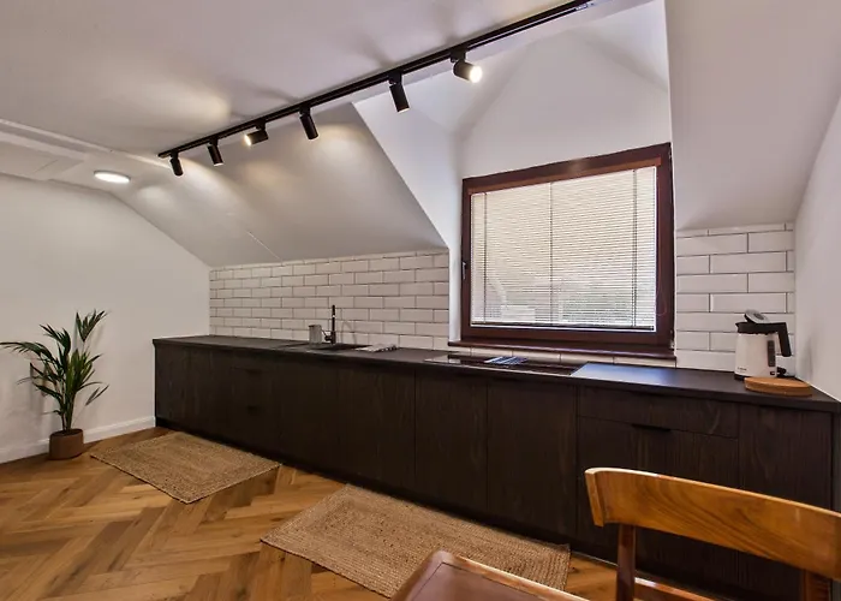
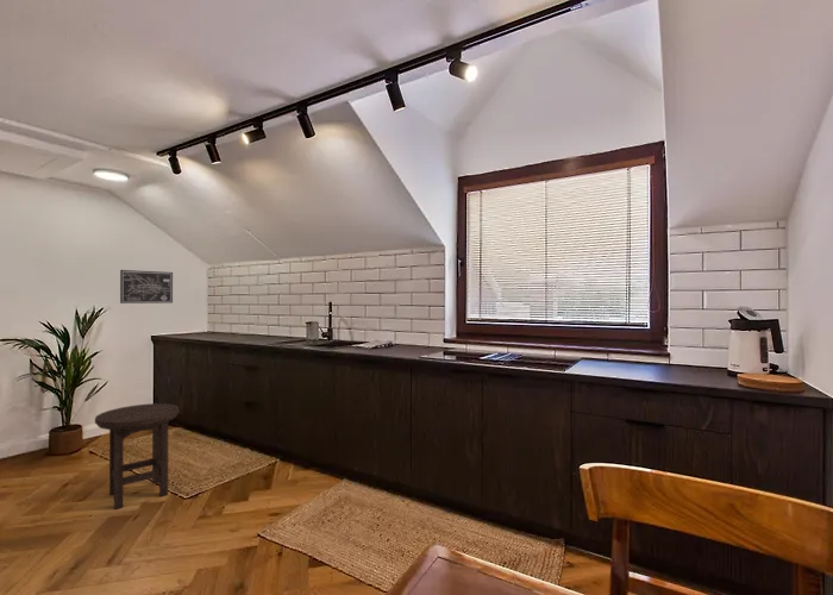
+ stool [94,402,180,511]
+ wall art [119,269,174,305]
